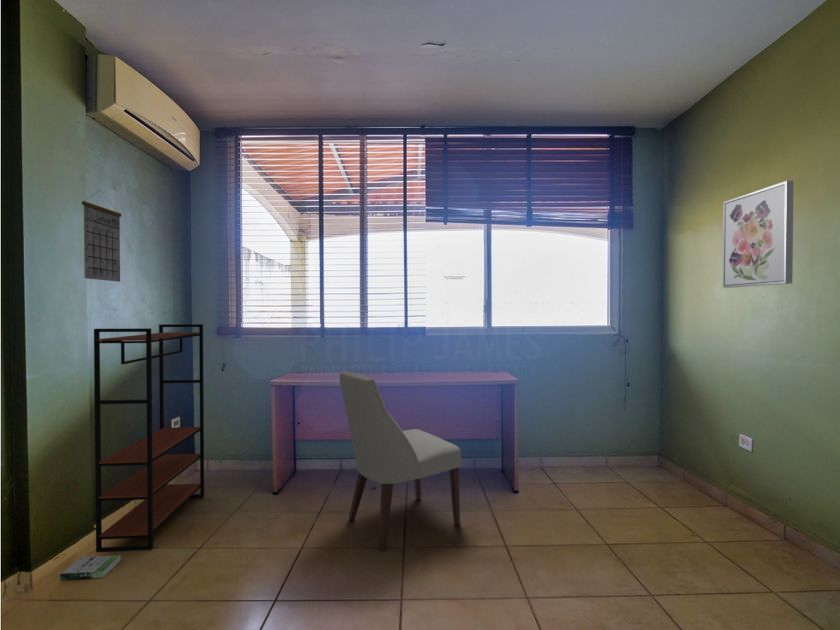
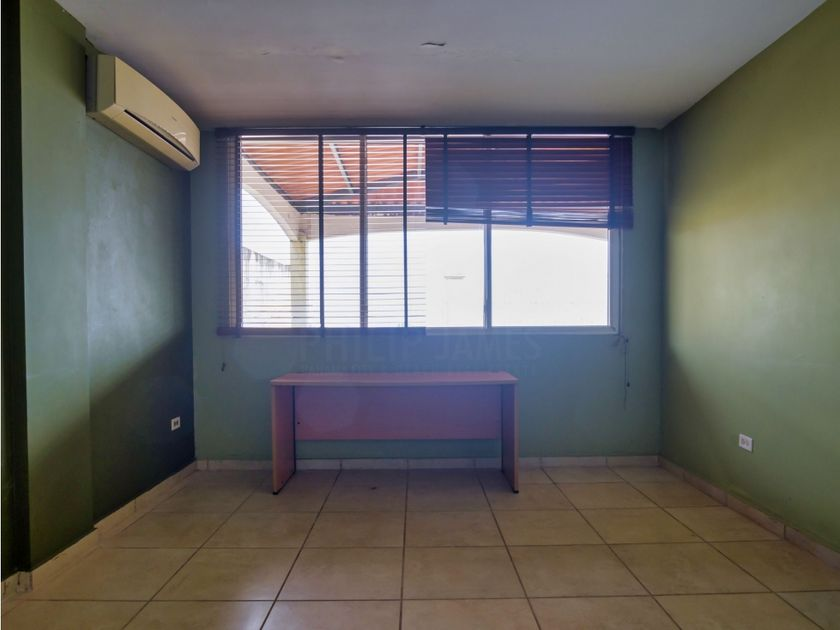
- chair [339,370,462,552]
- wall art [722,180,794,289]
- box [59,554,121,581]
- calendar [81,189,122,283]
- bookshelf [93,323,205,553]
